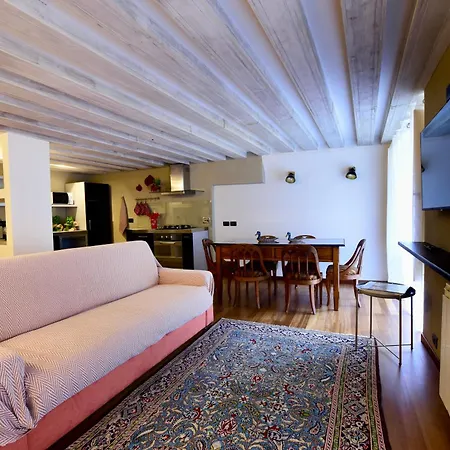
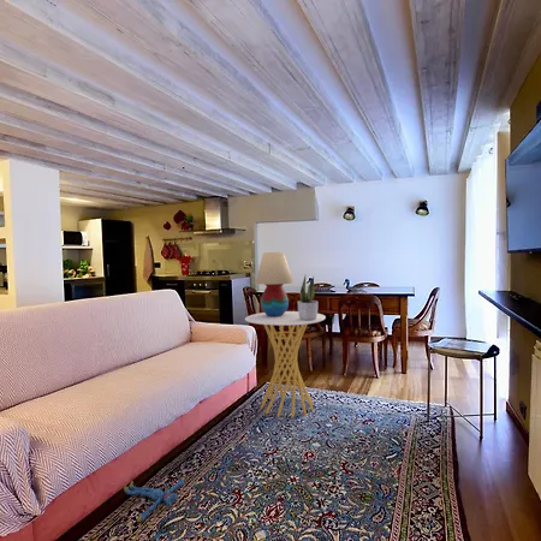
+ plush toy [123,476,186,523]
+ table lamp [254,251,295,316]
+ potted plant [297,275,319,320]
+ side table [244,310,327,418]
